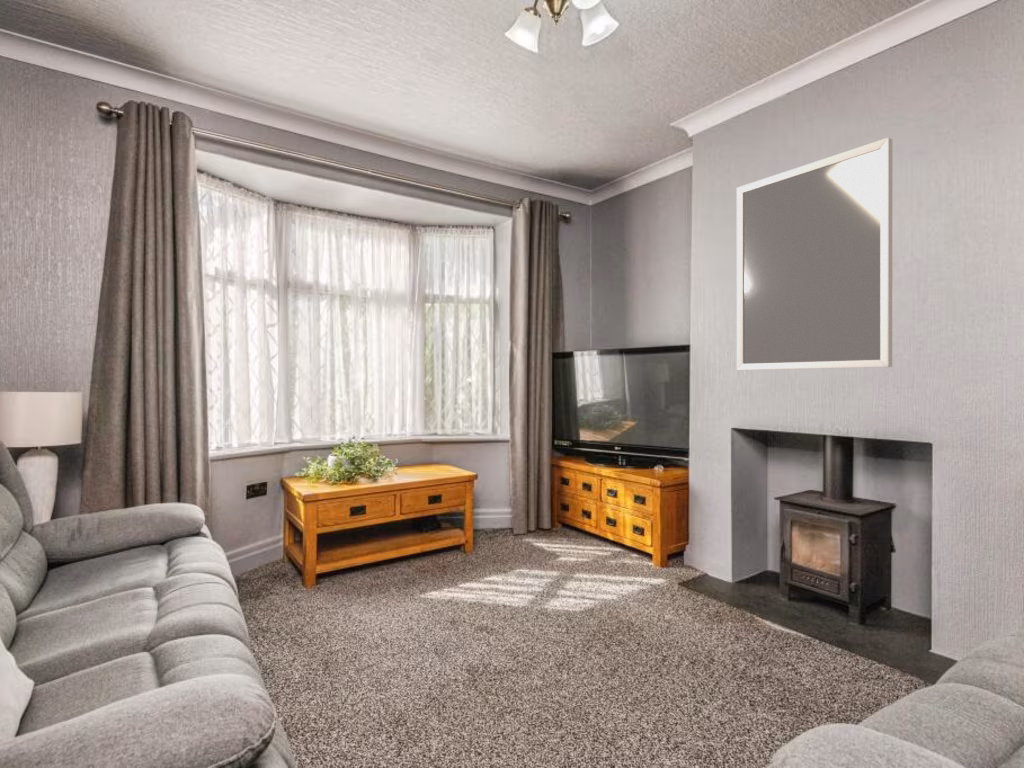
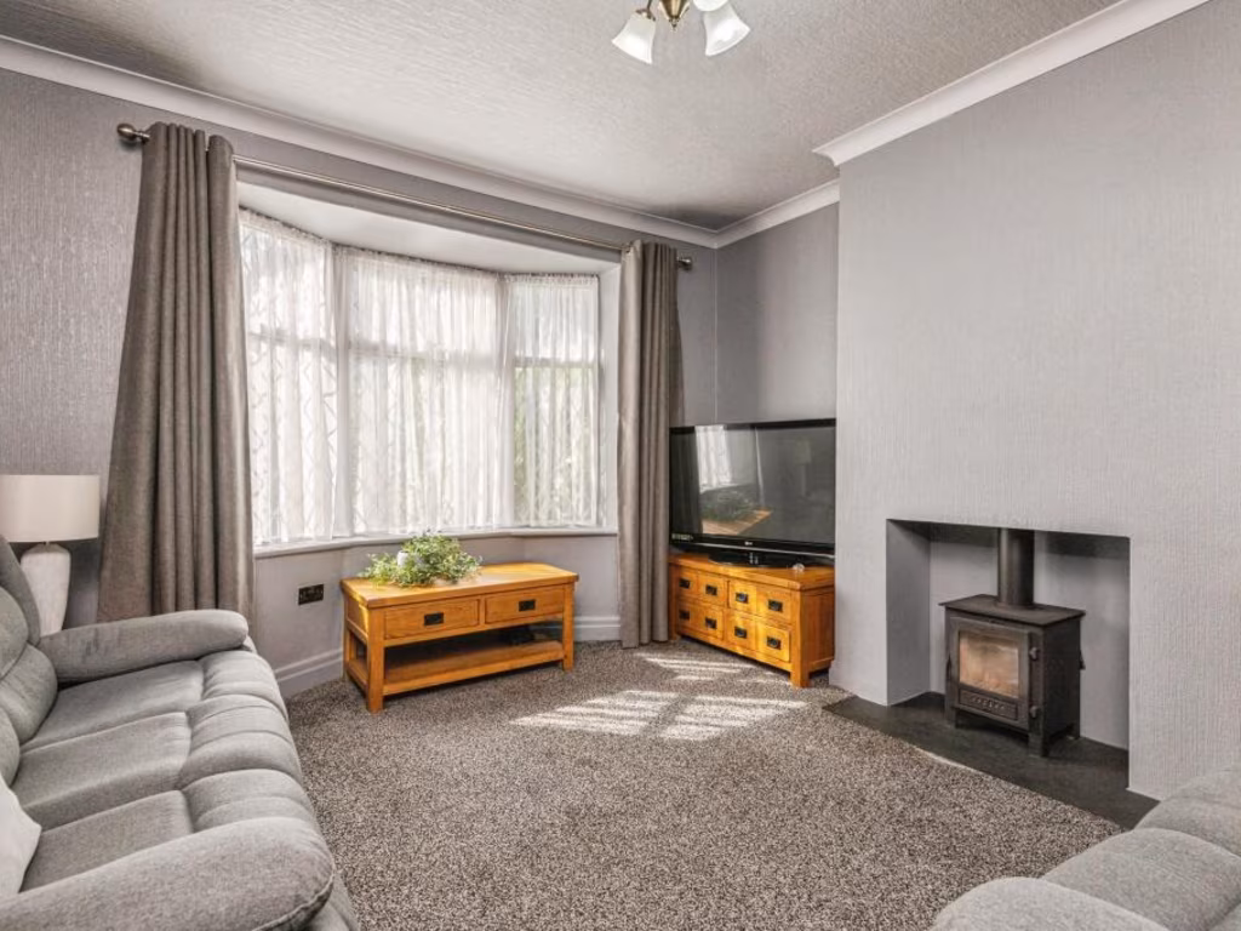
- home mirror [736,137,893,371]
